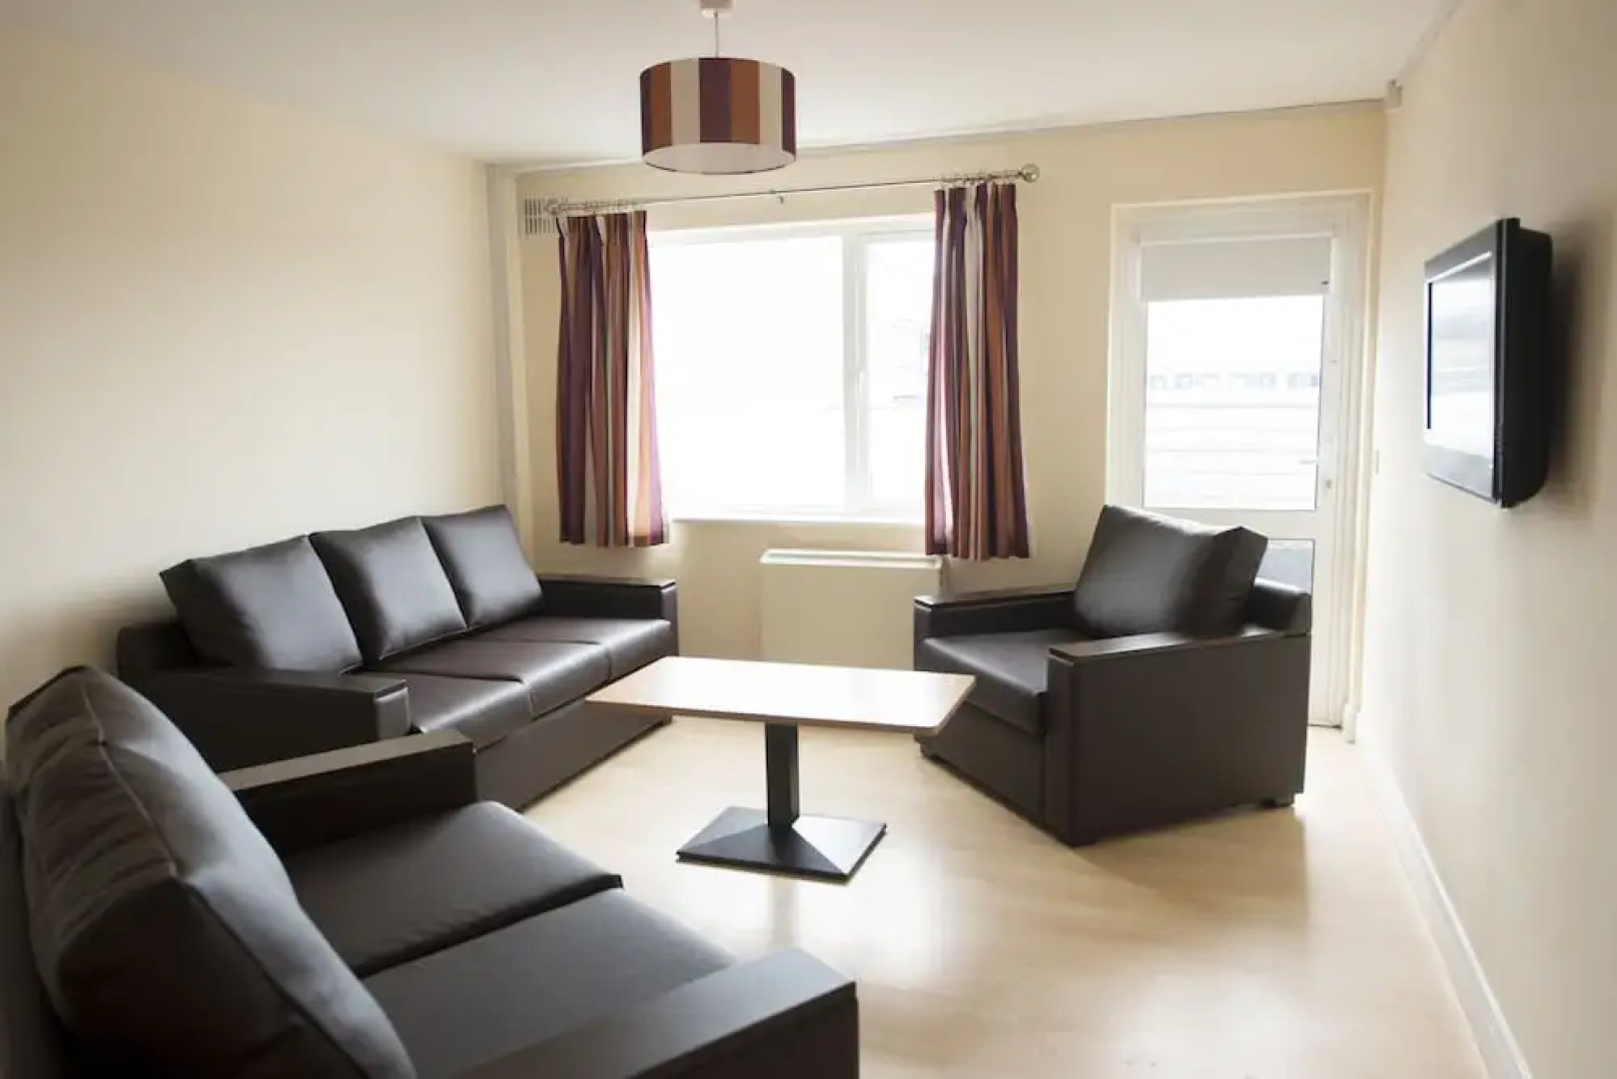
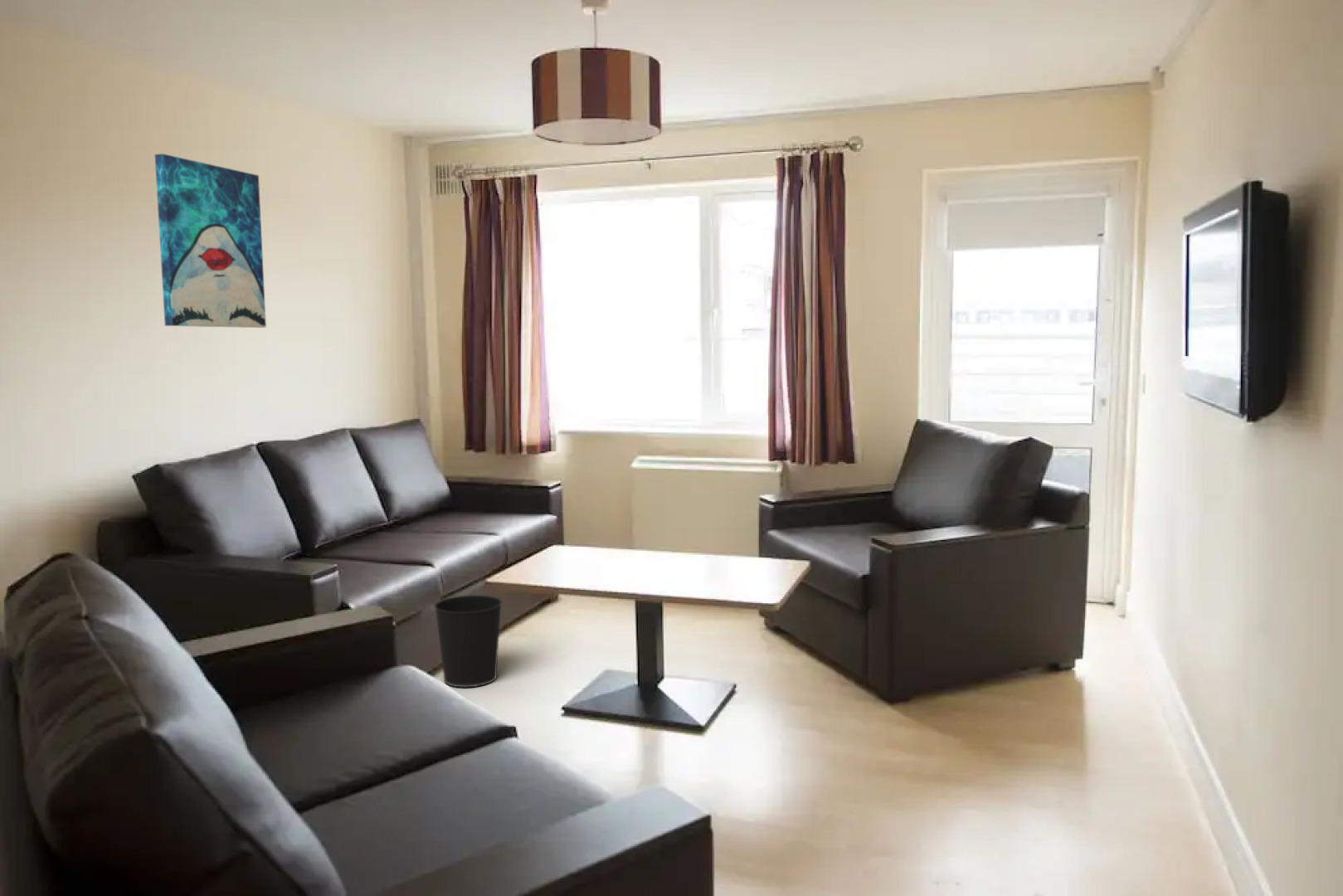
+ wastebasket [433,594,504,689]
+ wall art [154,153,267,329]
